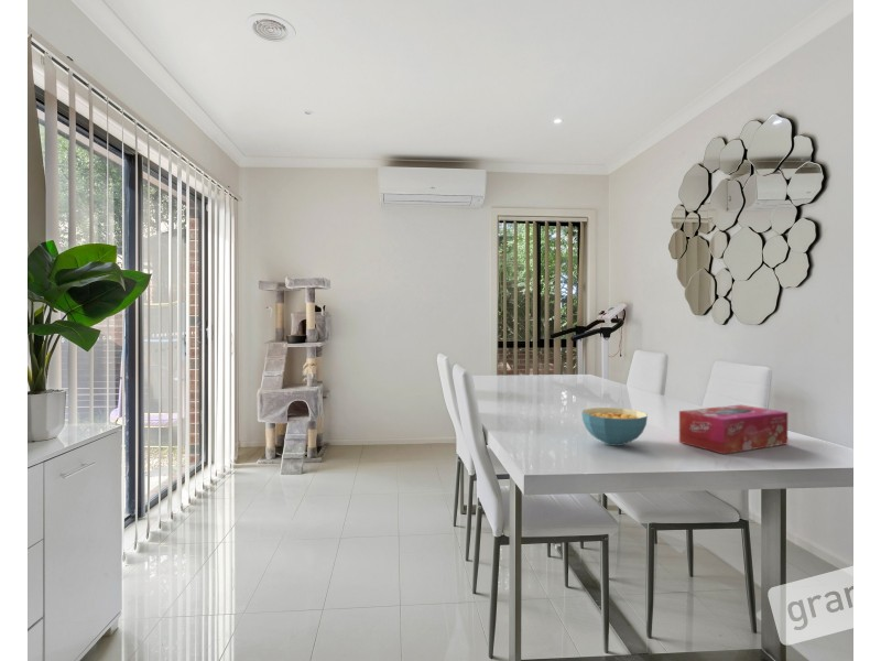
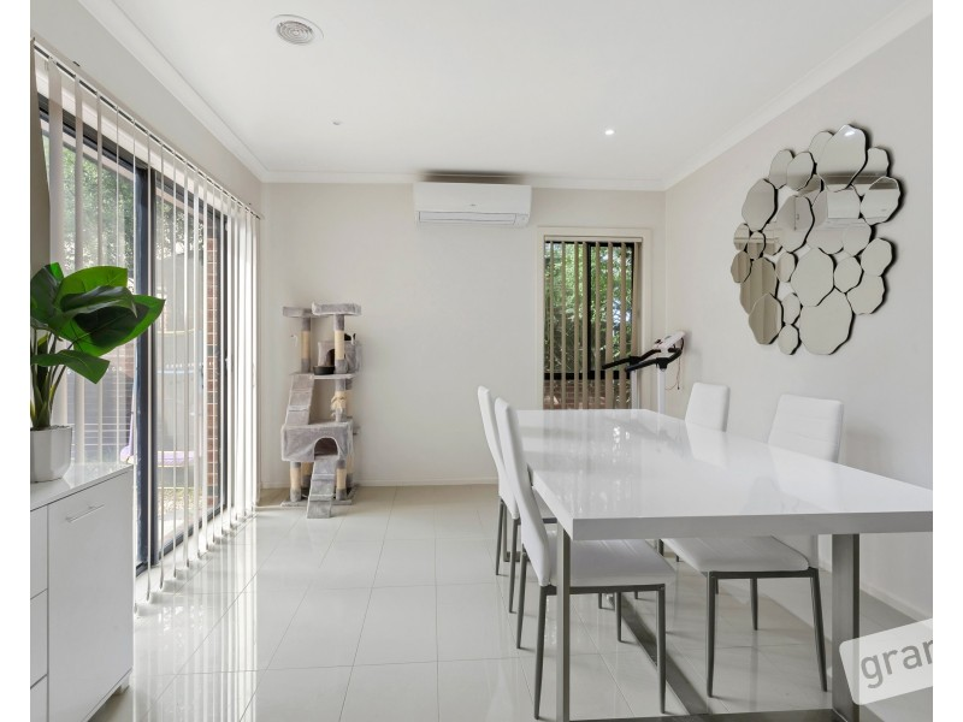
- cereal bowl [580,407,649,447]
- tissue box [678,404,788,455]
